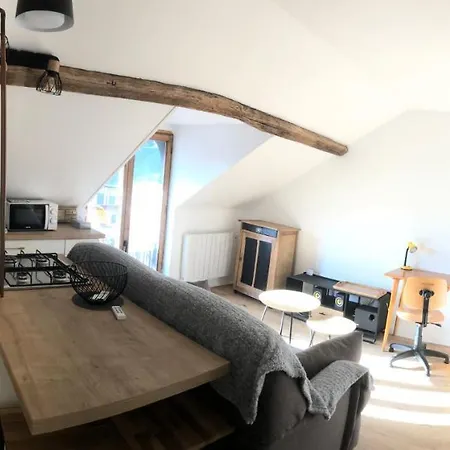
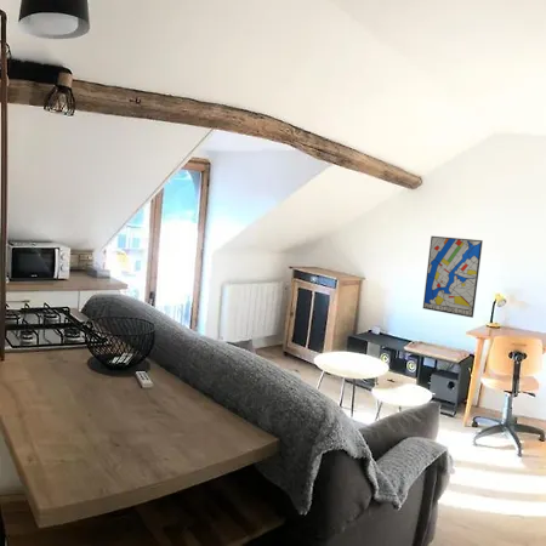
+ wall art [422,235,484,319]
